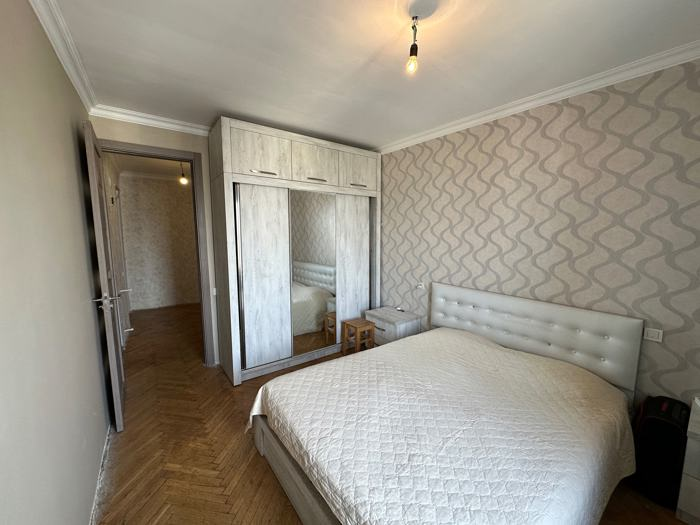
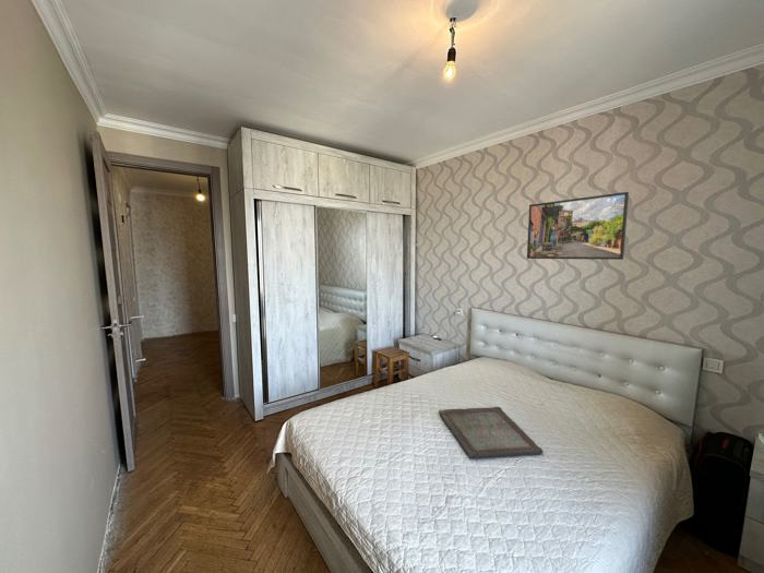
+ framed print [526,191,630,261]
+ serving tray [438,406,544,459]
